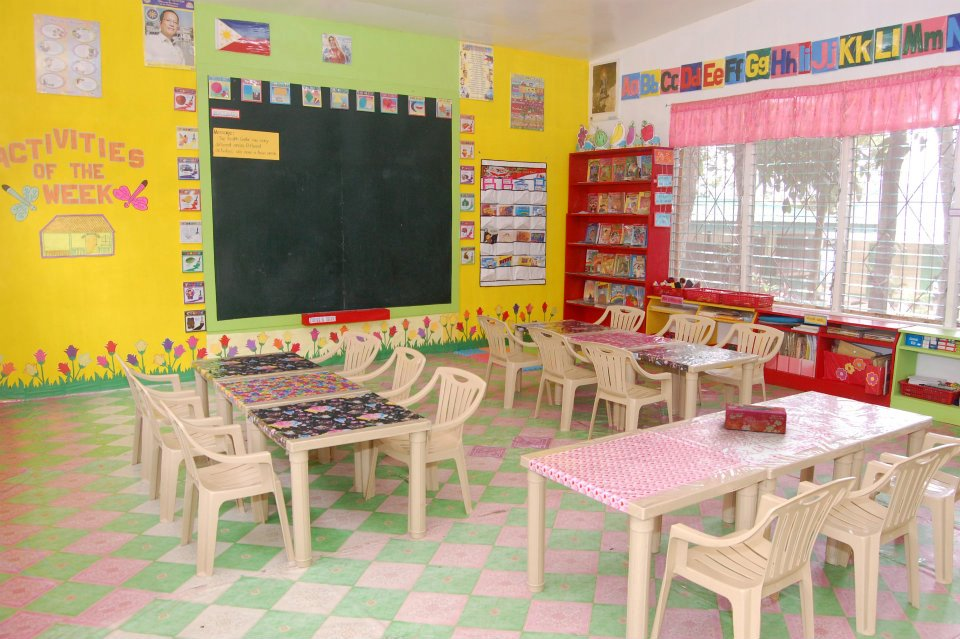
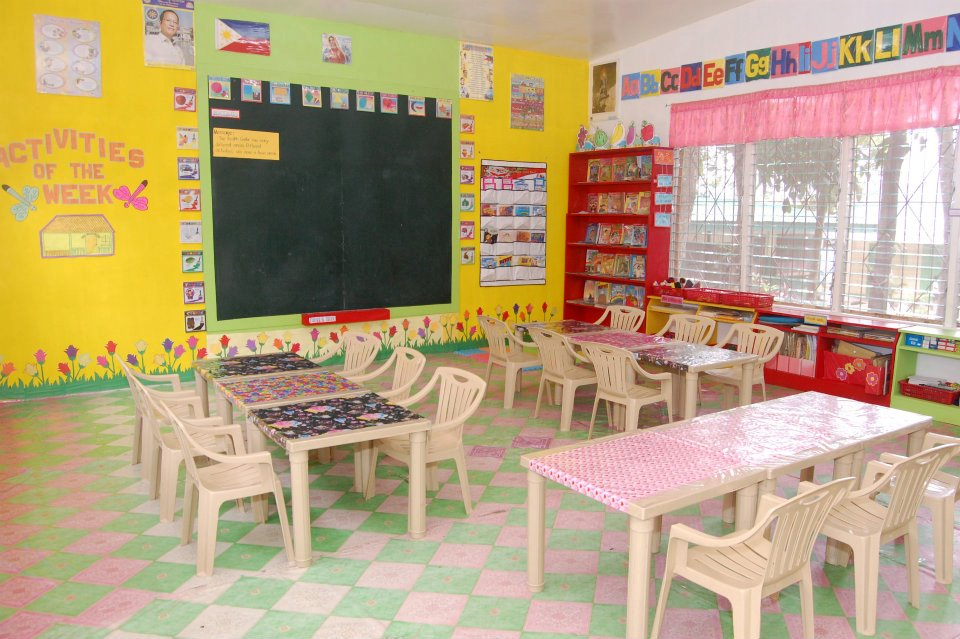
- tissue box [724,402,788,435]
